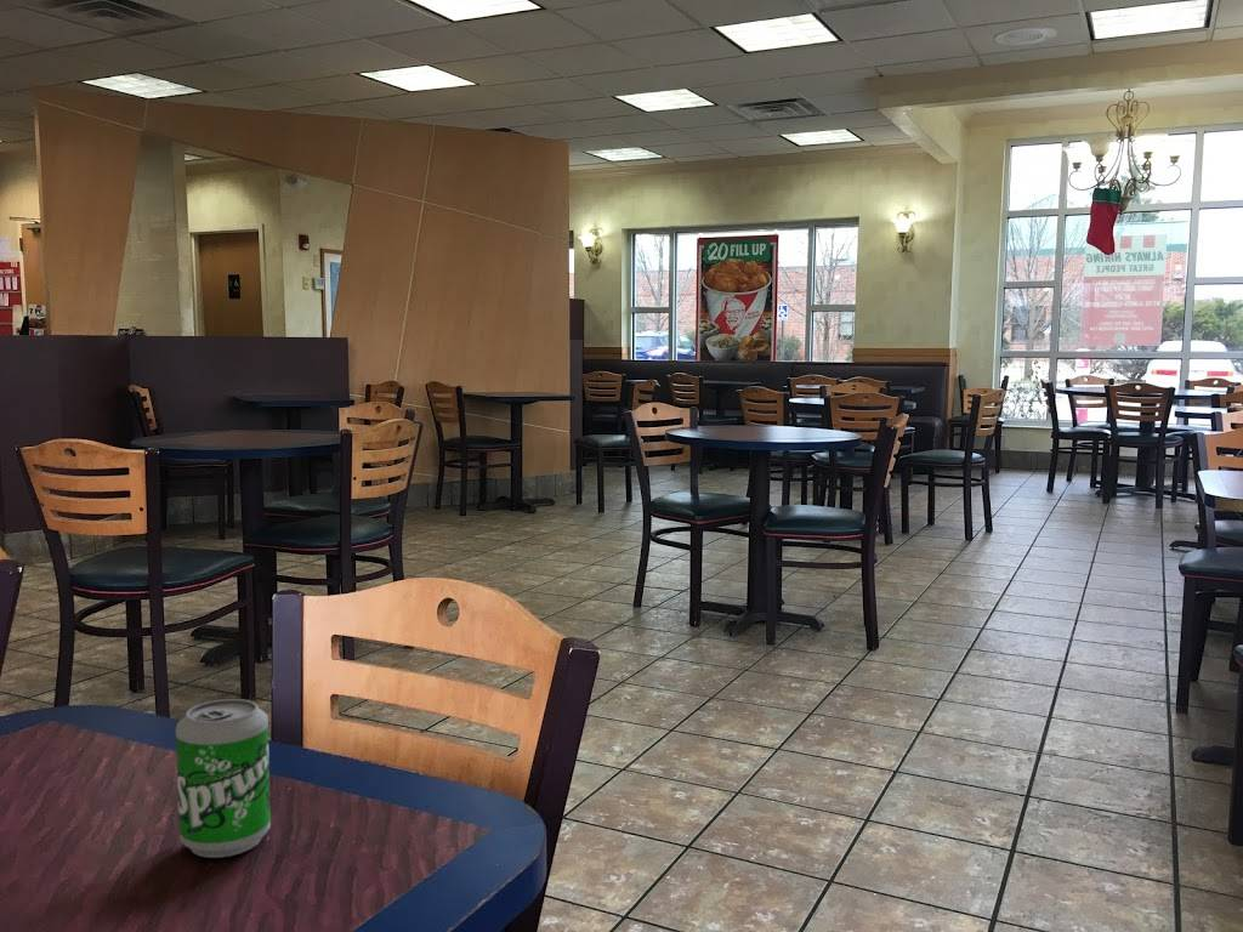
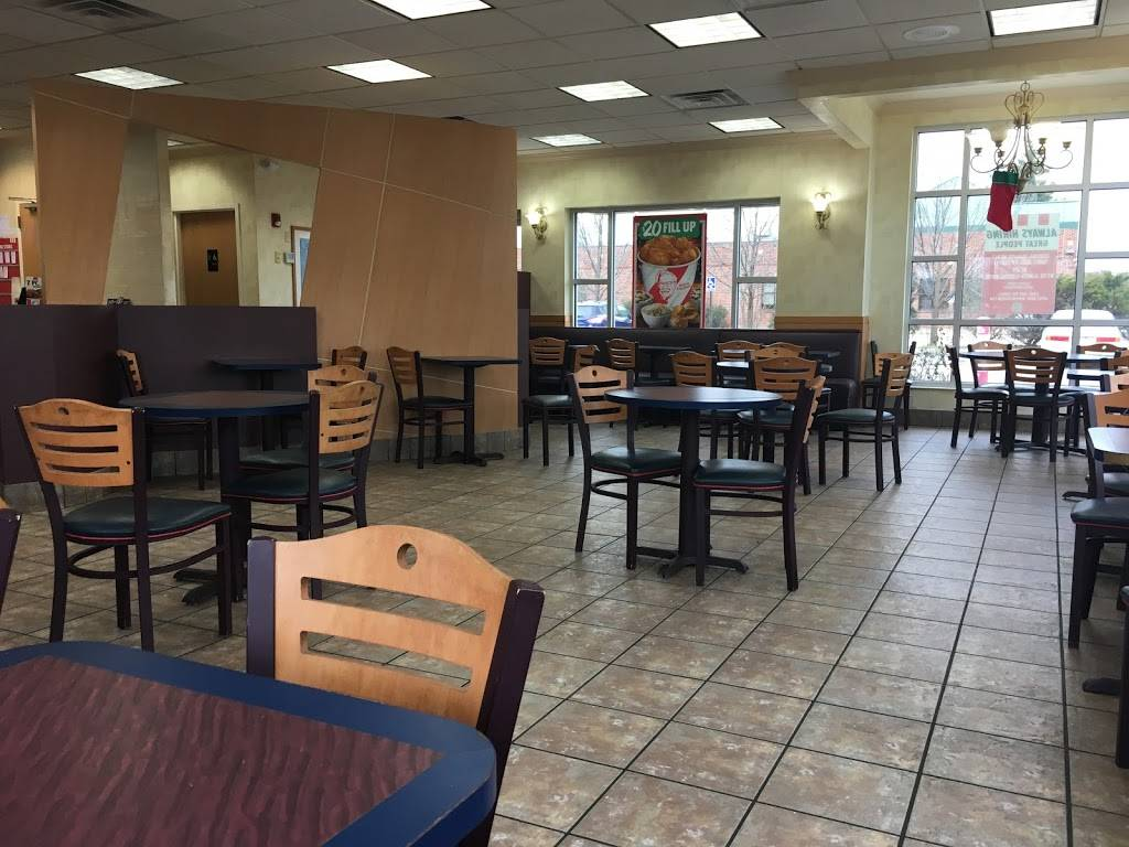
- soda can [175,698,272,859]
